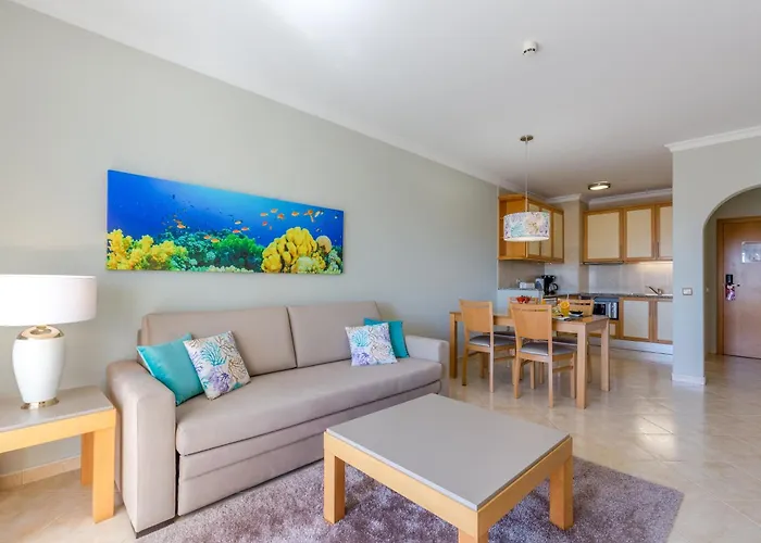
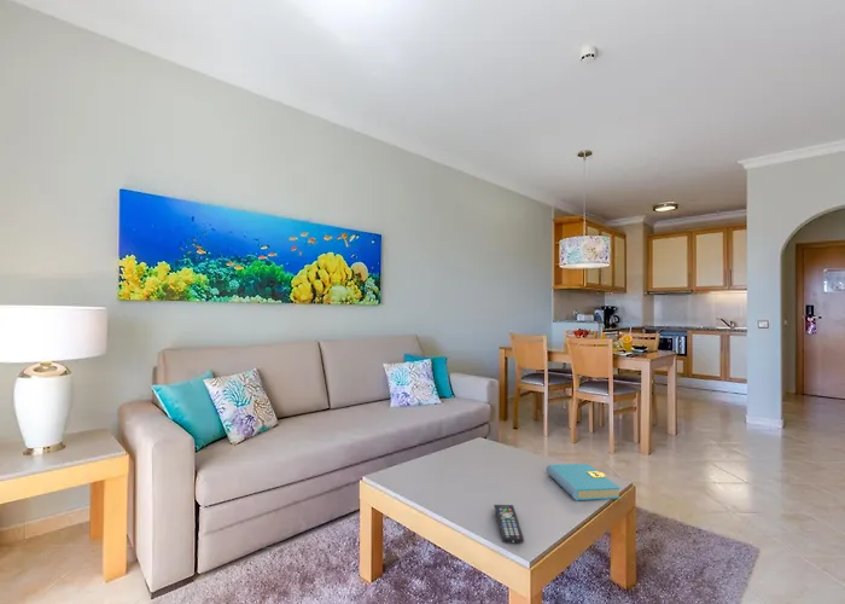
+ book [544,463,622,501]
+ remote control [493,504,525,545]
